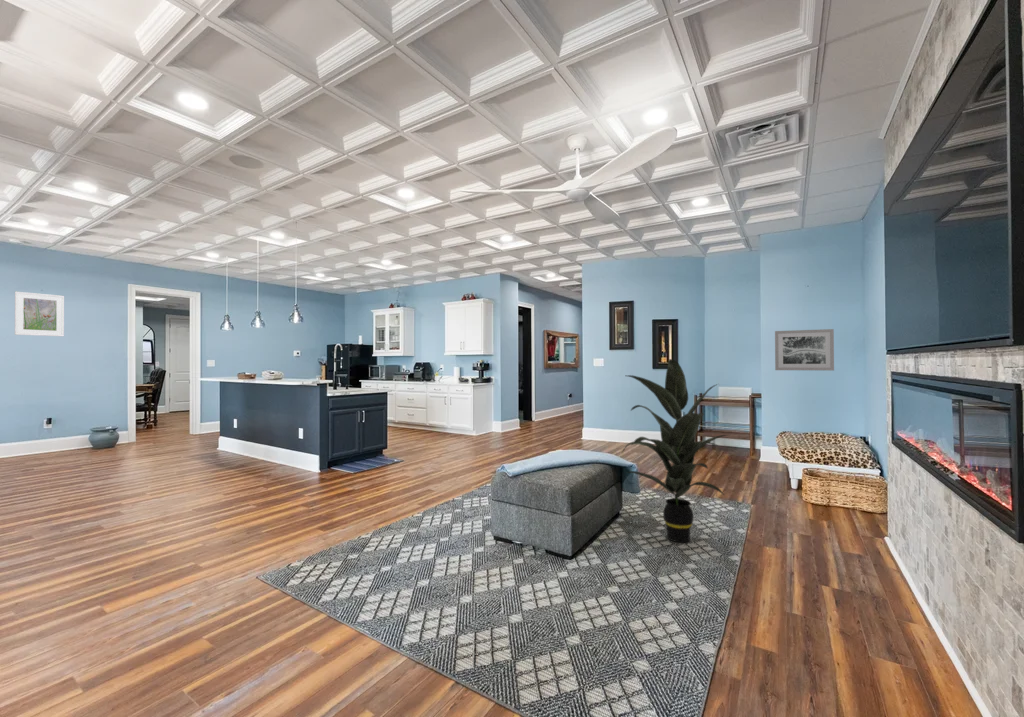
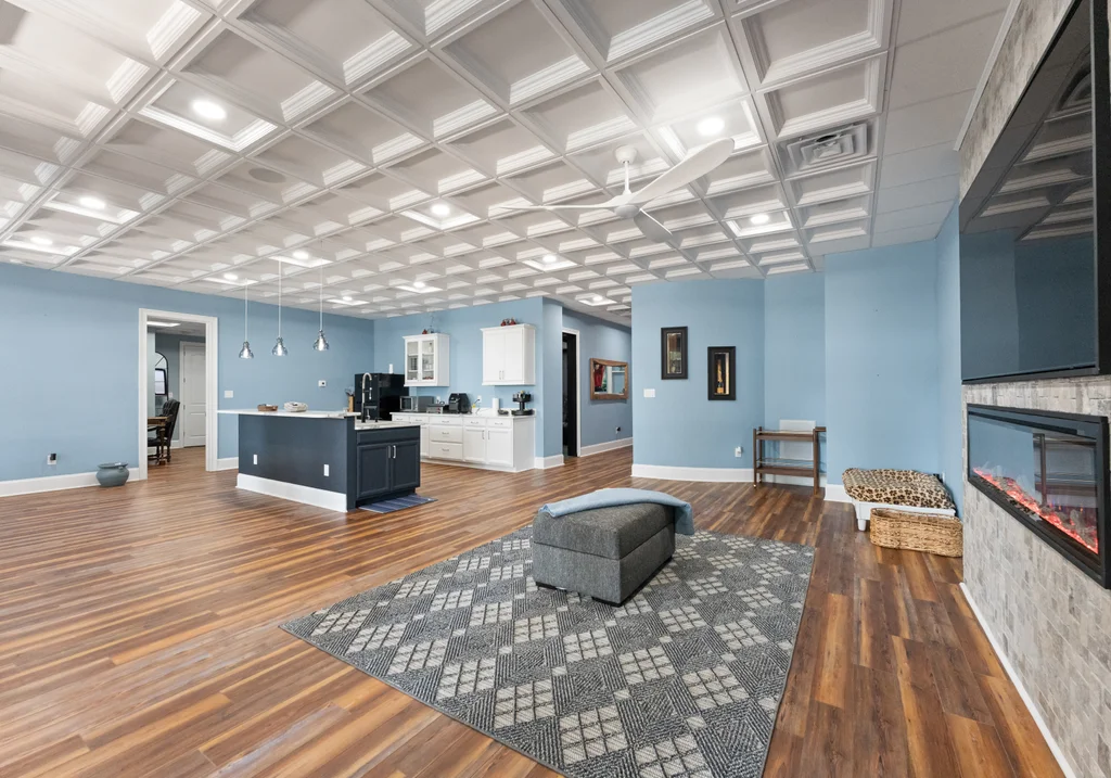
- indoor plant [621,358,730,543]
- wall art [774,328,835,372]
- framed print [14,291,65,337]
